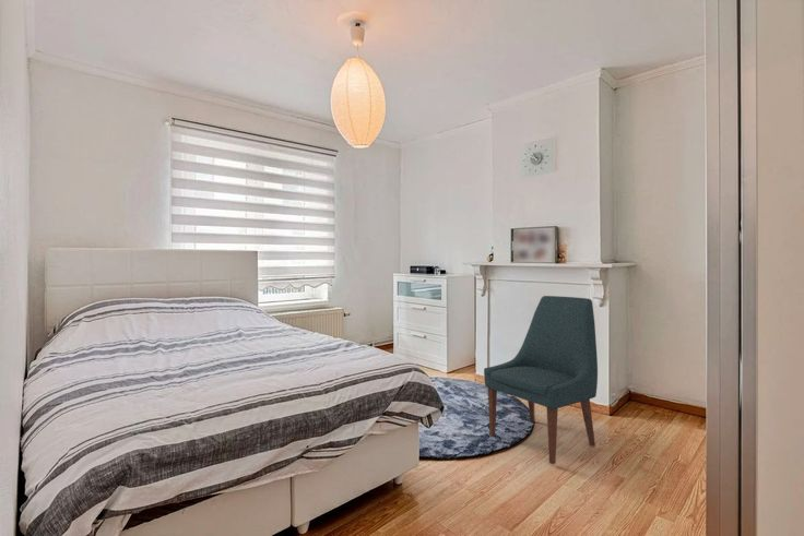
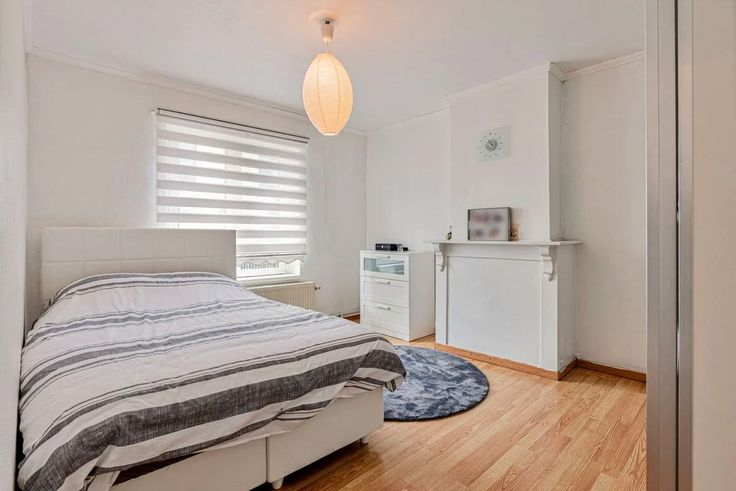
- chair [483,295,599,465]
